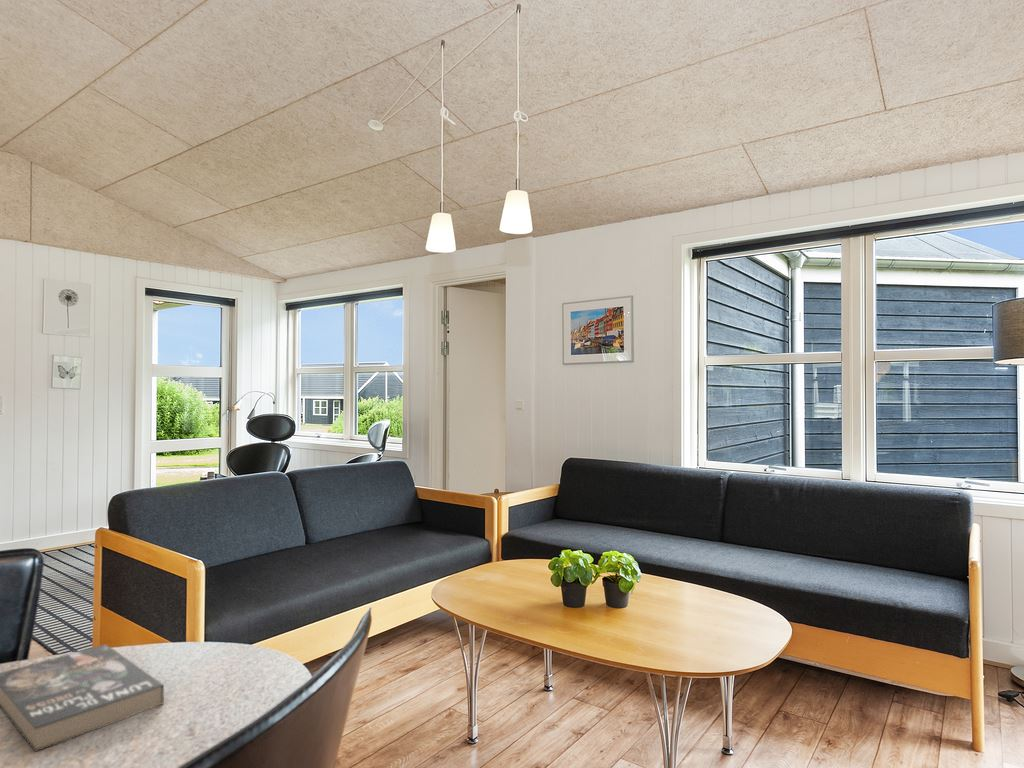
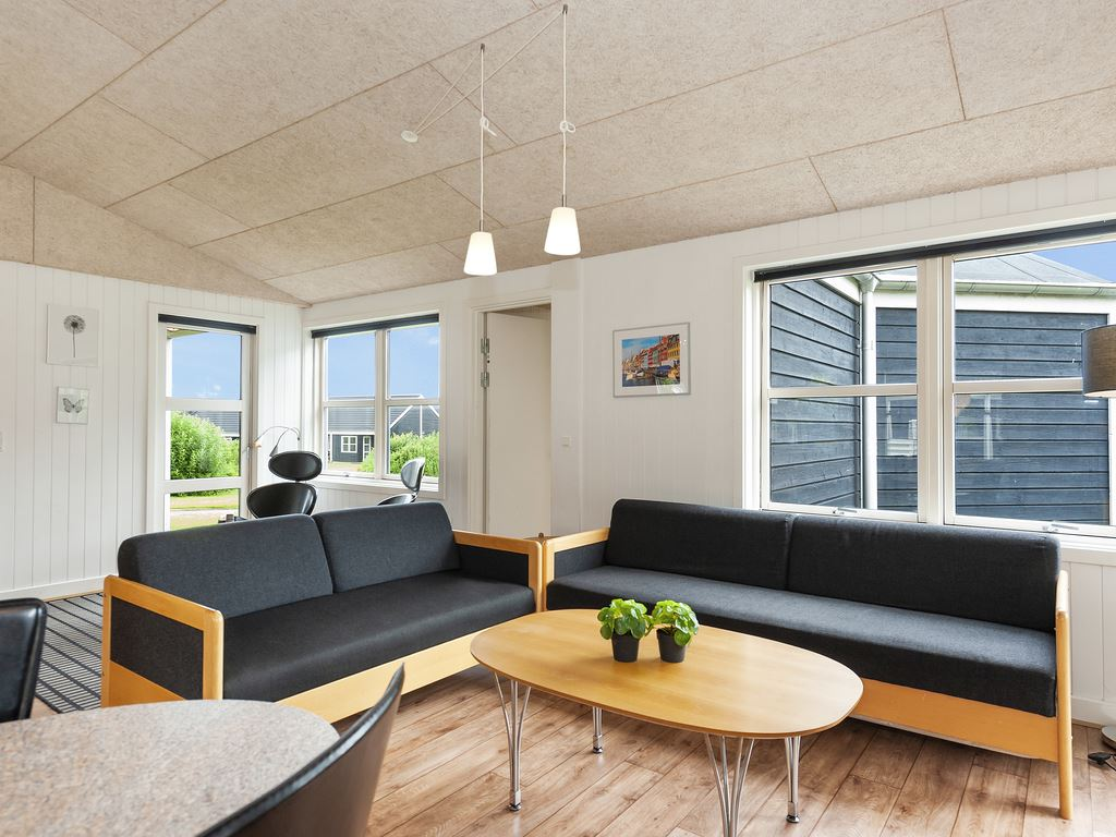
- book [0,643,165,753]
